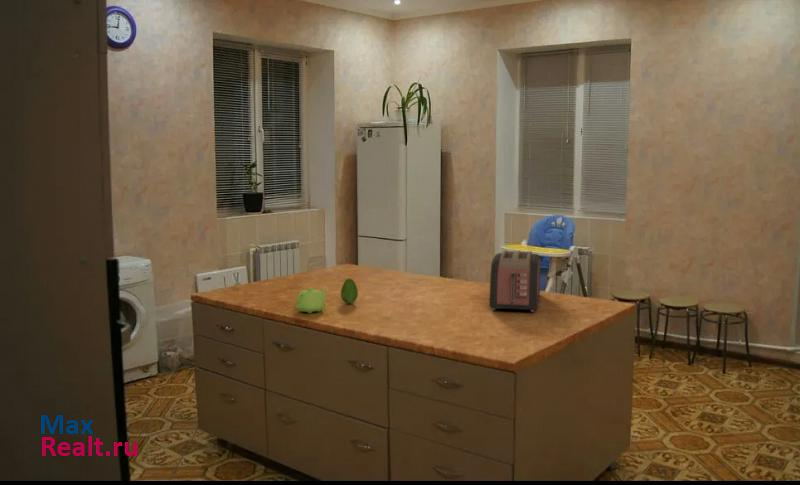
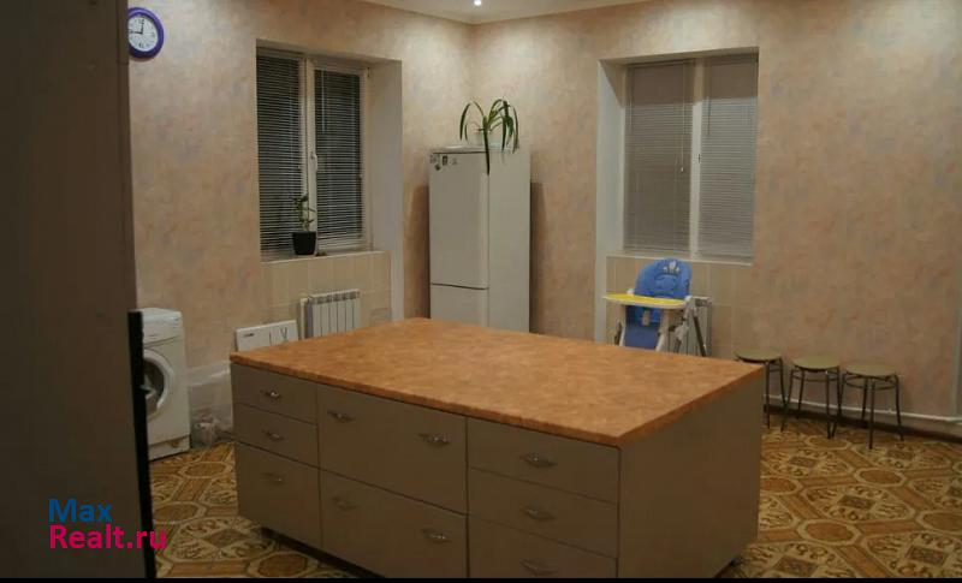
- toaster [488,249,541,313]
- teapot [295,285,328,314]
- fruit [340,277,359,305]
